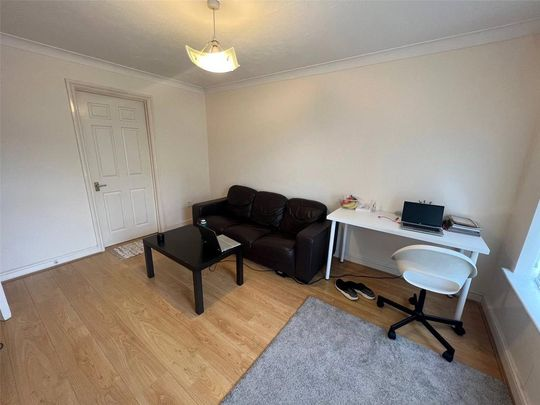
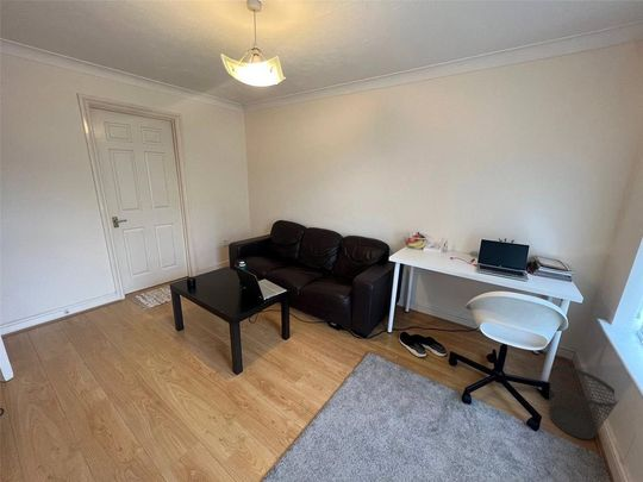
+ wastebasket [548,365,620,440]
